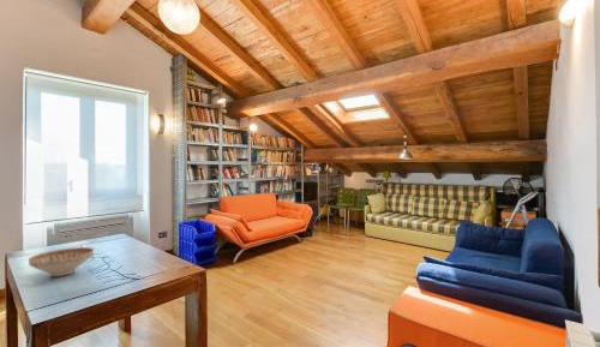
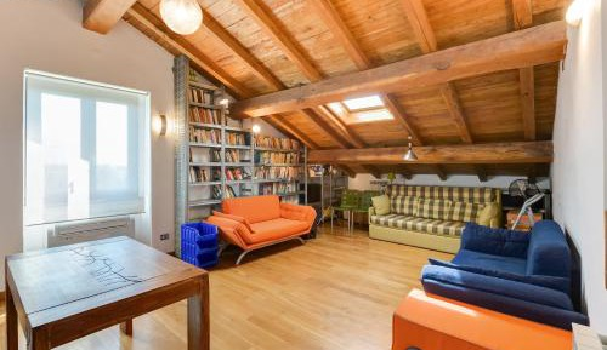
- decorative bowl [28,246,95,277]
